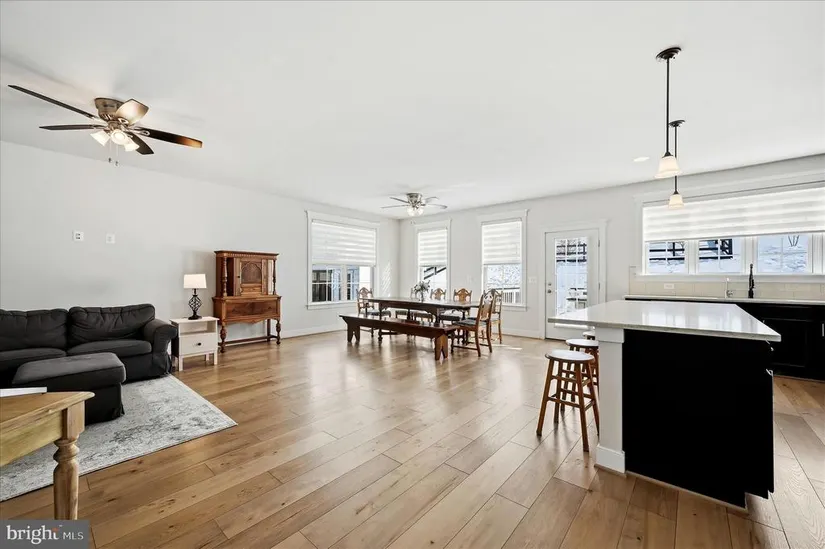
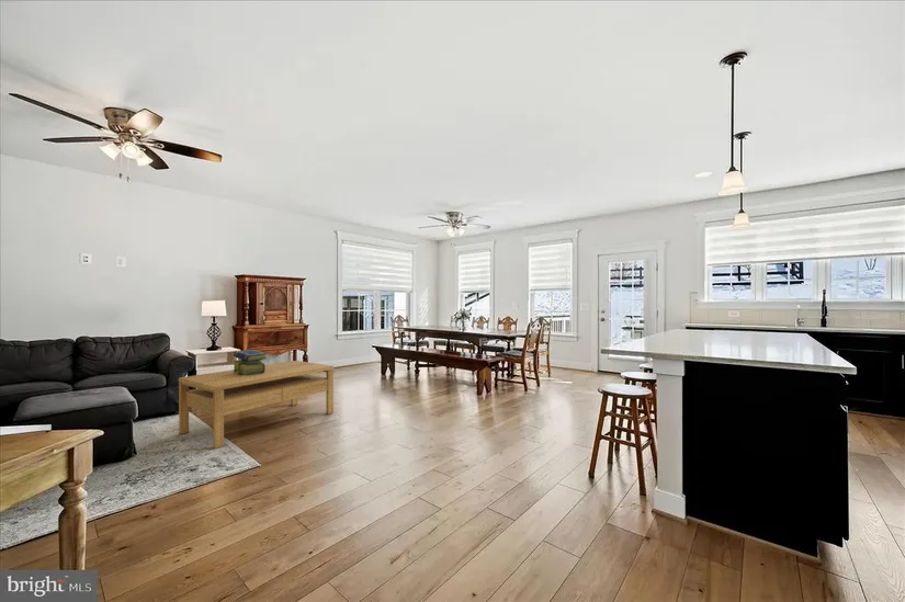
+ stack of books [233,349,268,376]
+ coffee table [178,360,335,450]
